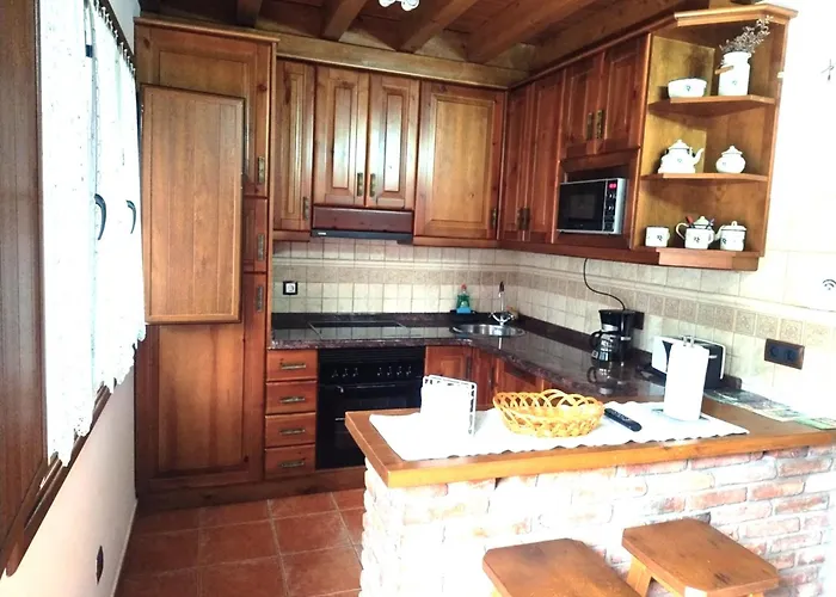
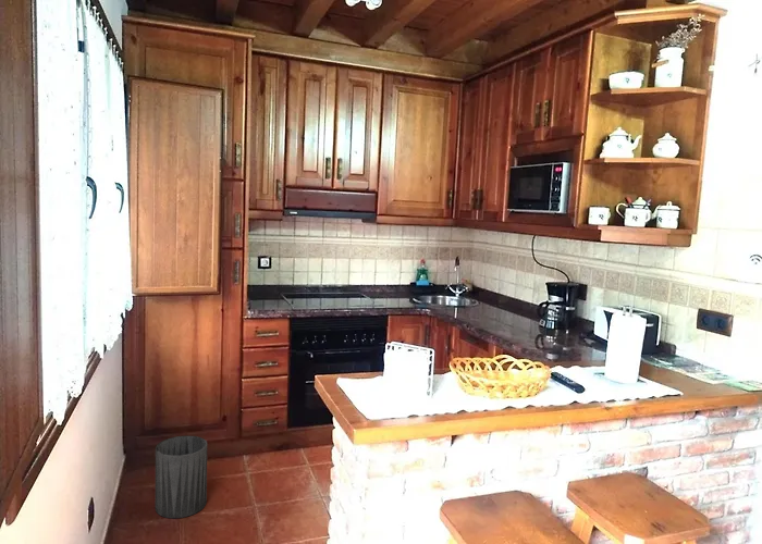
+ trash can [155,434,208,519]
